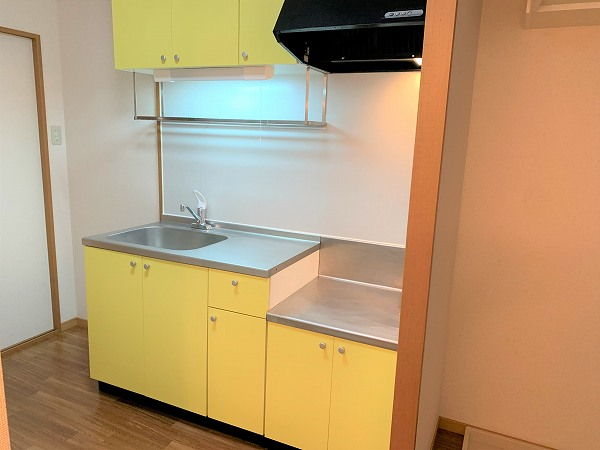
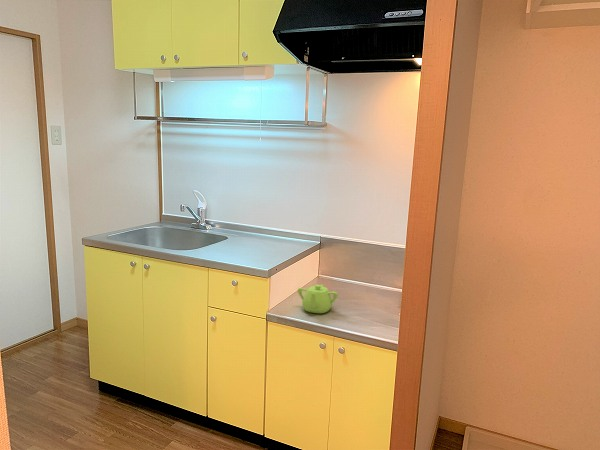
+ teapot [297,283,339,314]
